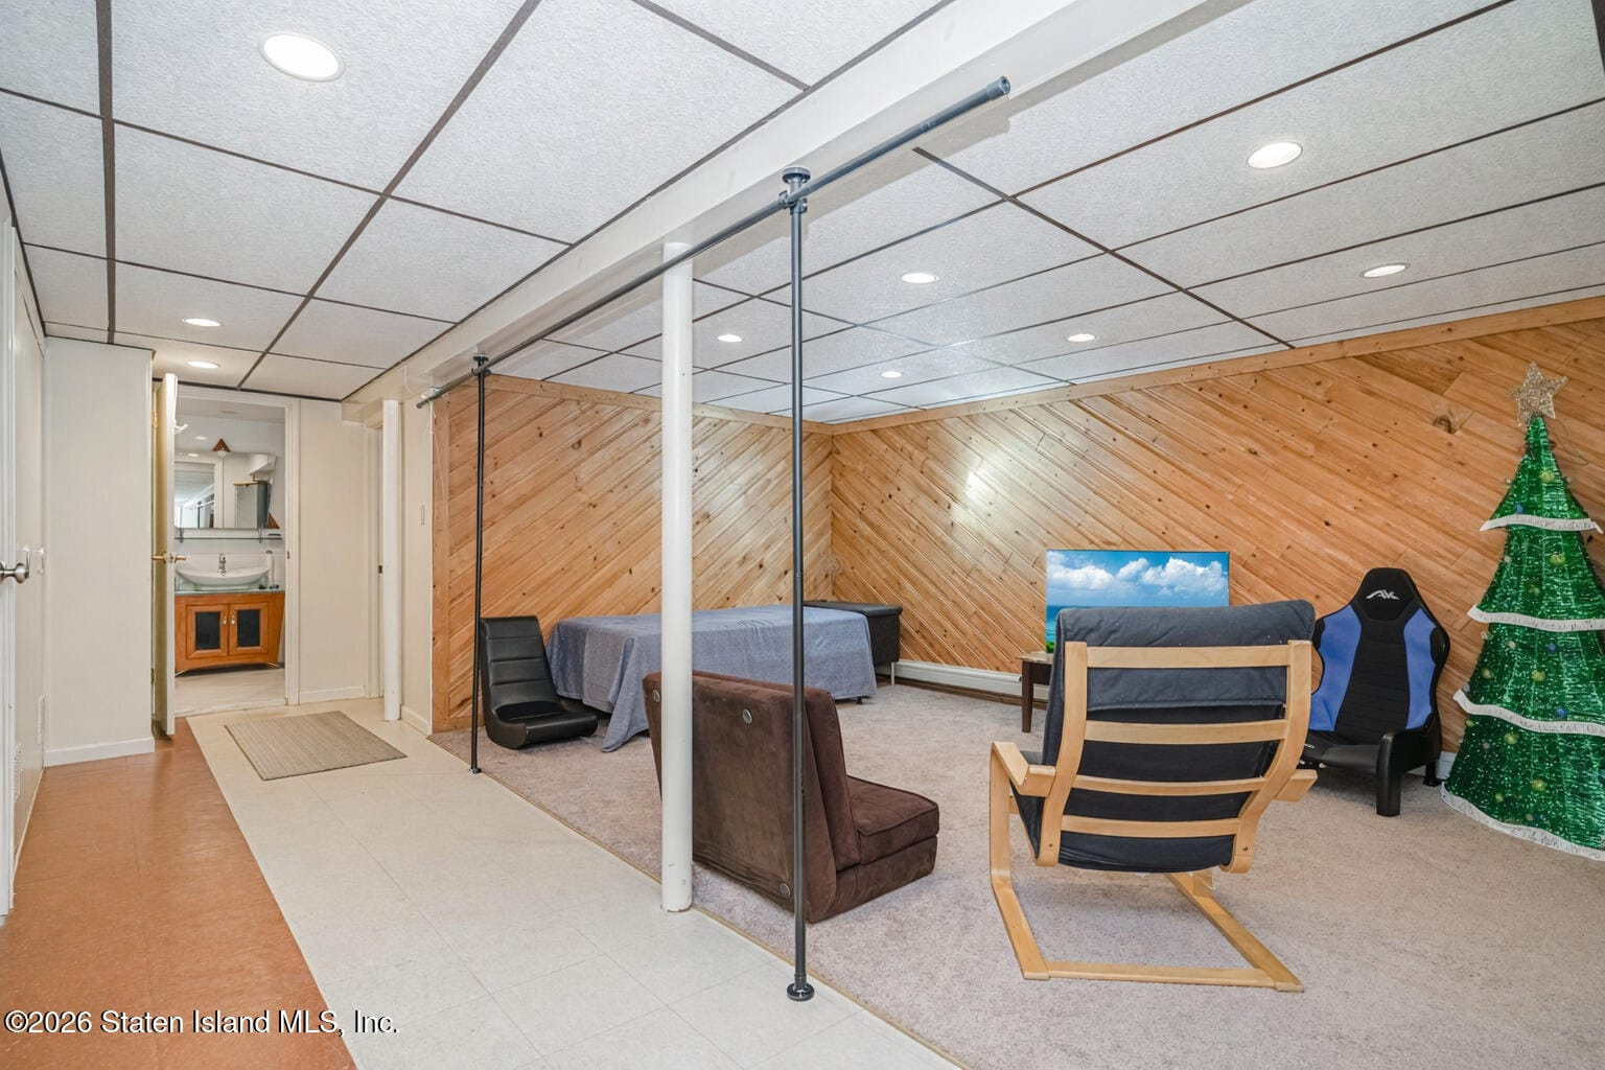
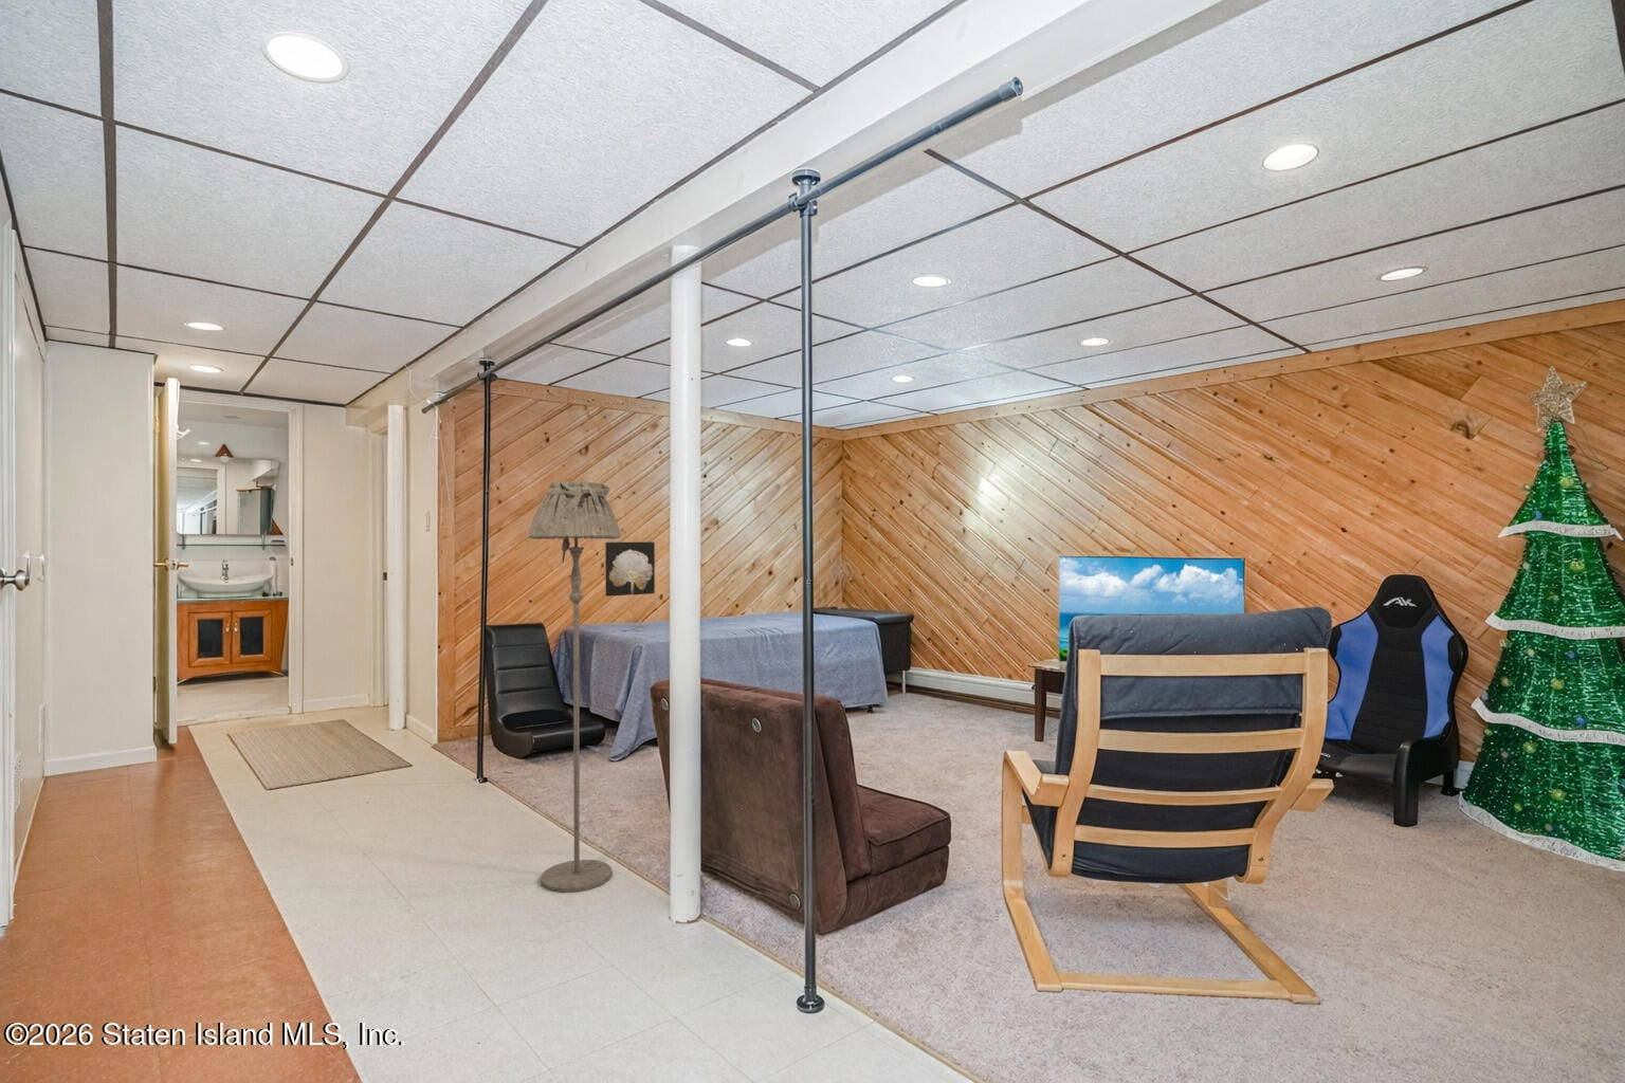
+ wall art [605,542,655,597]
+ floor lamp [527,480,621,893]
